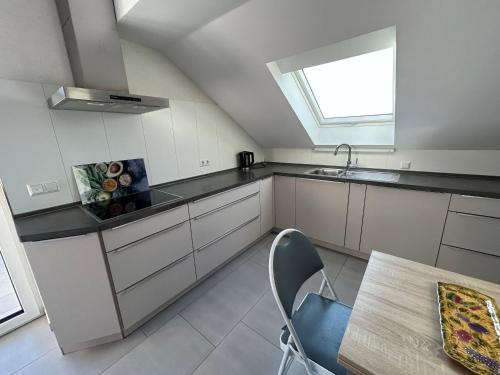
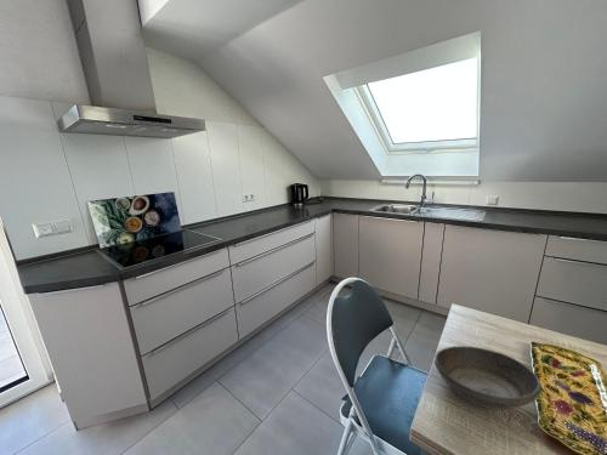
+ bowl [433,345,543,411]
